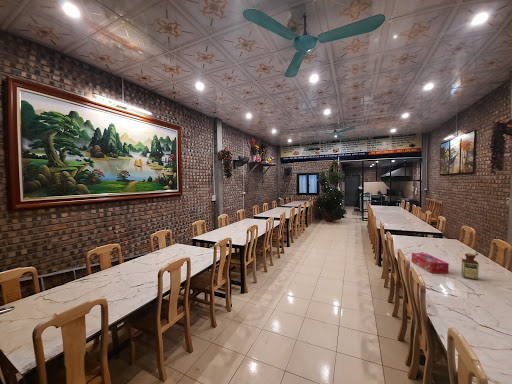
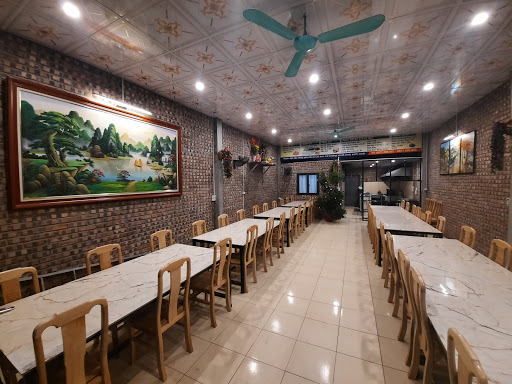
- tissue box [410,252,450,275]
- bottle [461,252,480,281]
